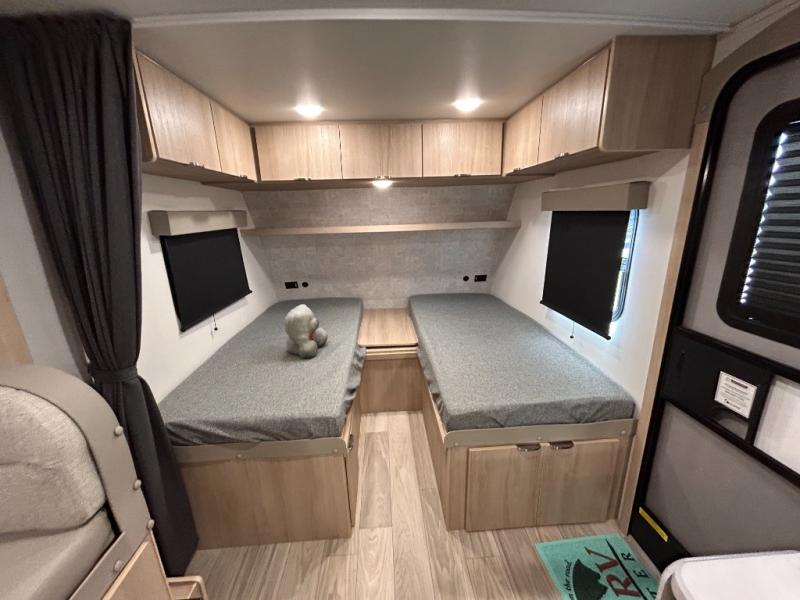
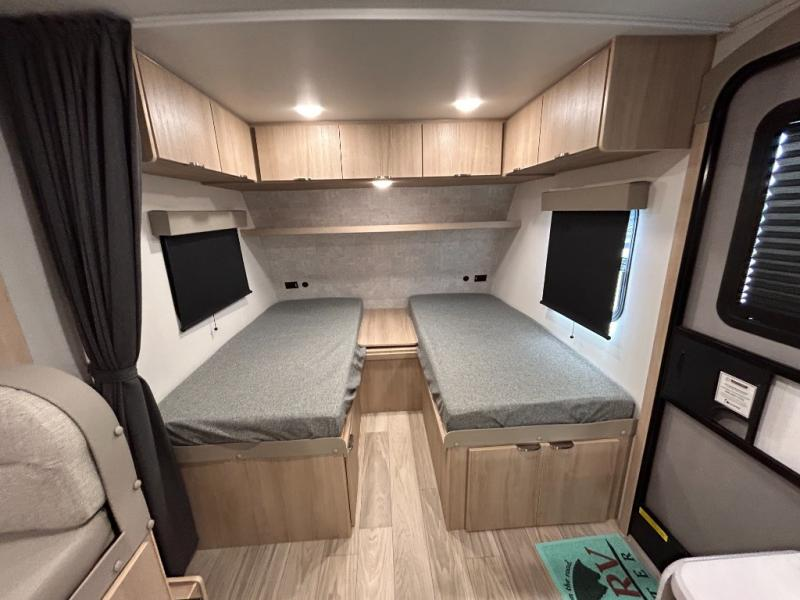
- teddy bear [284,303,329,360]
